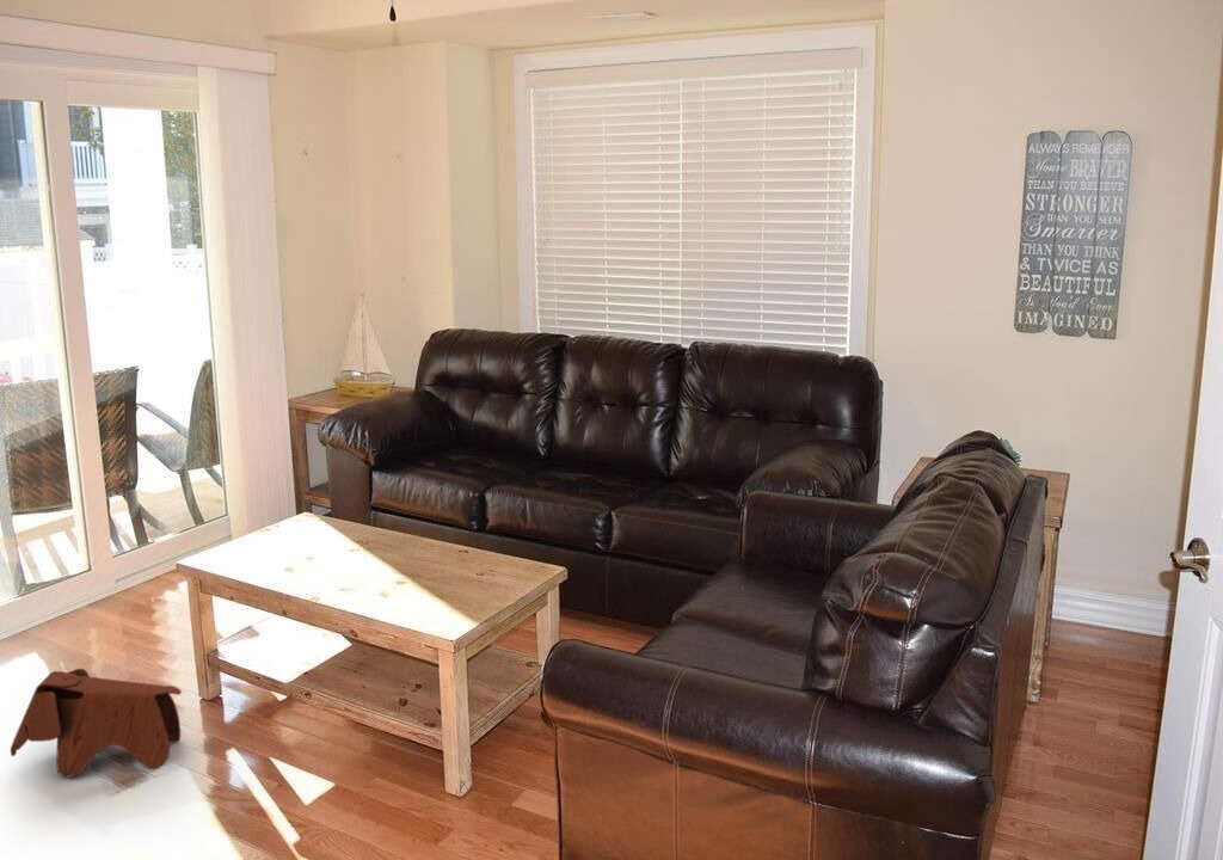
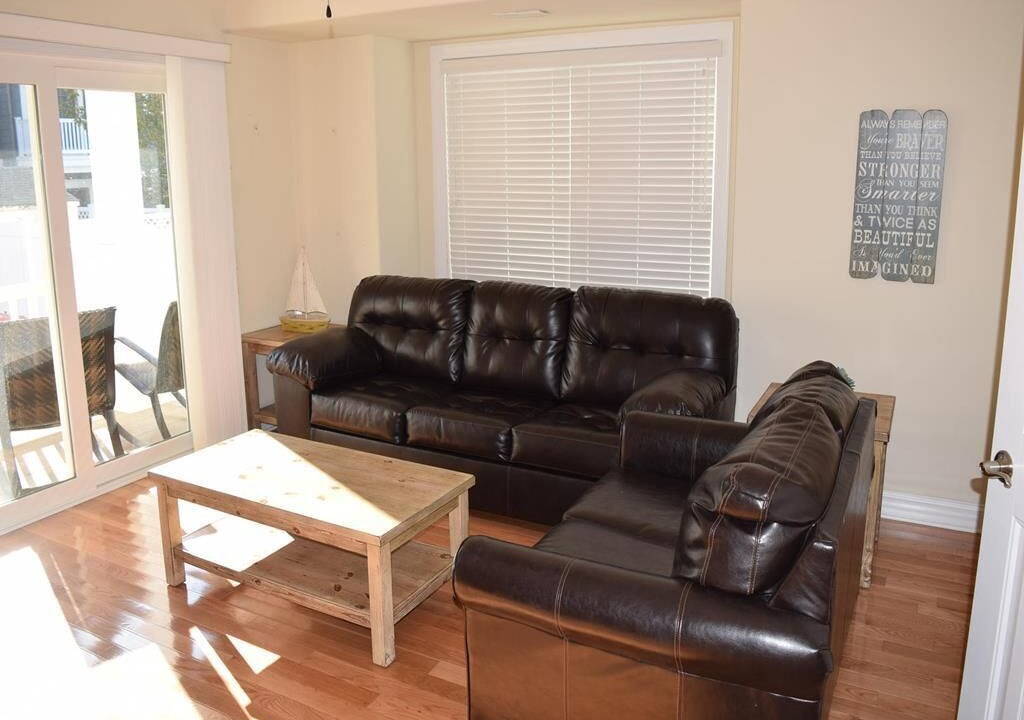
- toy elephant [10,668,183,779]
